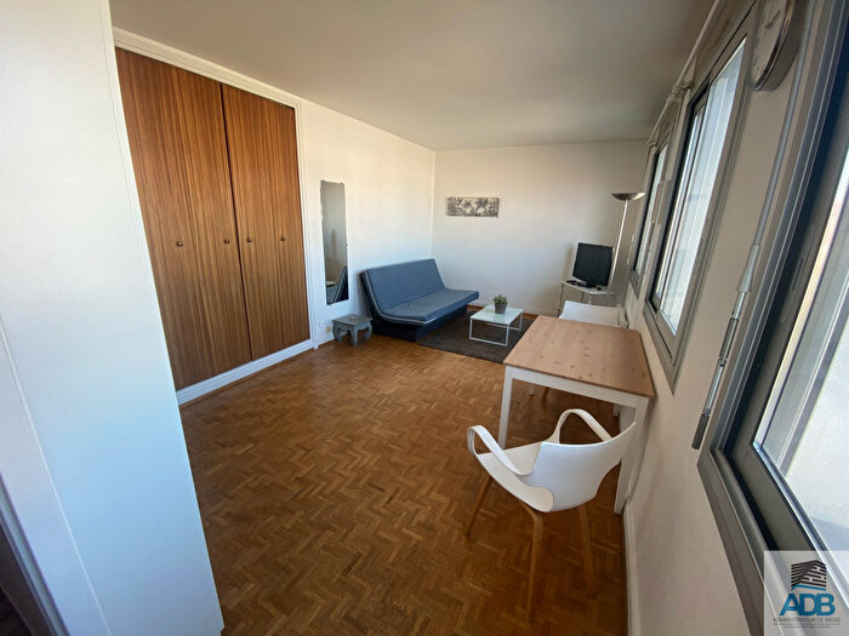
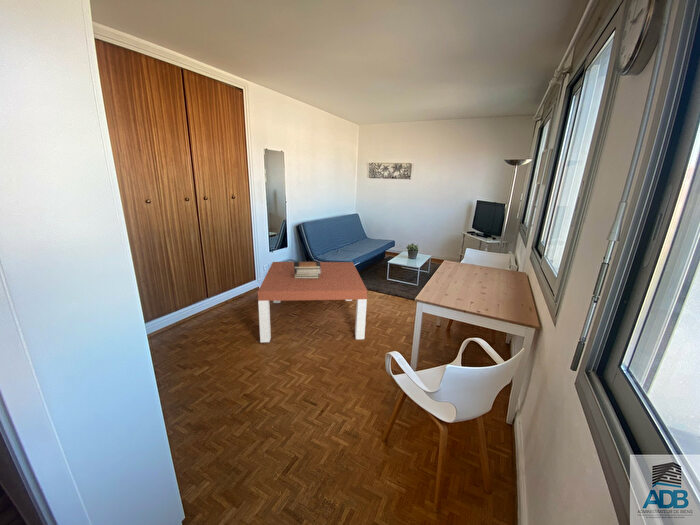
+ coffee table [257,261,368,343]
+ book stack [293,261,321,279]
